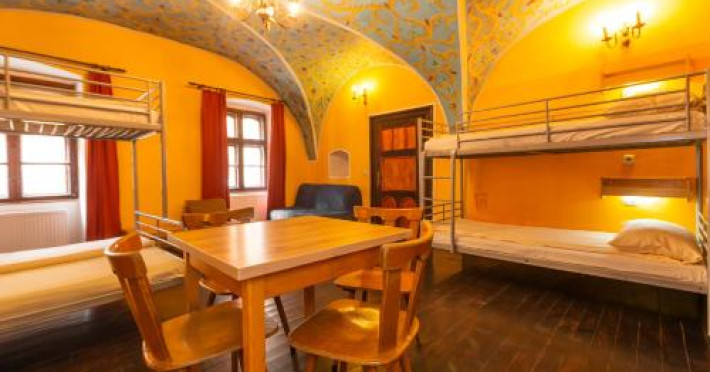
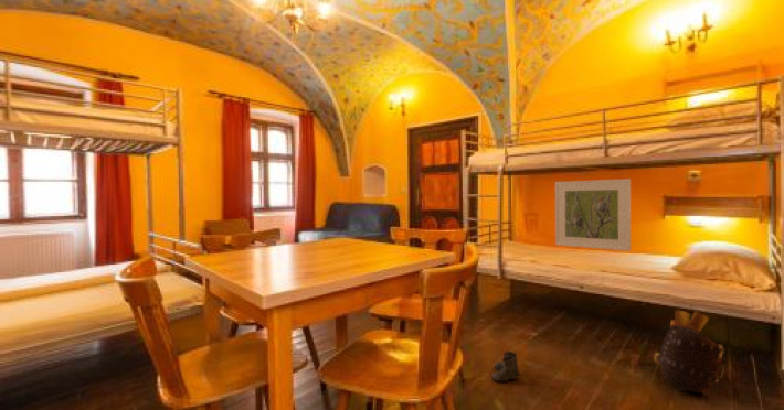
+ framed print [554,177,632,252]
+ backpack [653,310,725,396]
+ boots [491,349,520,386]
